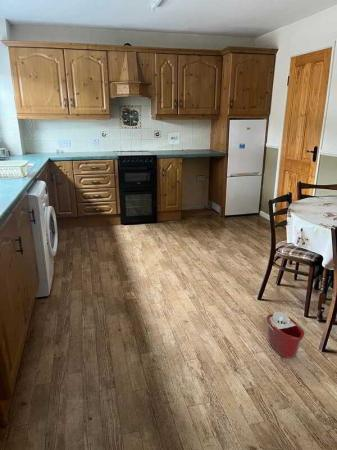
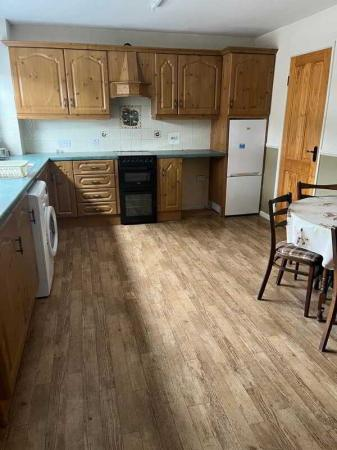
- bucket [265,311,306,359]
